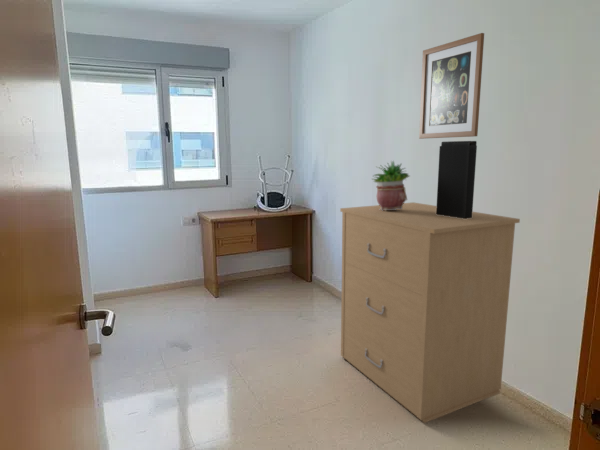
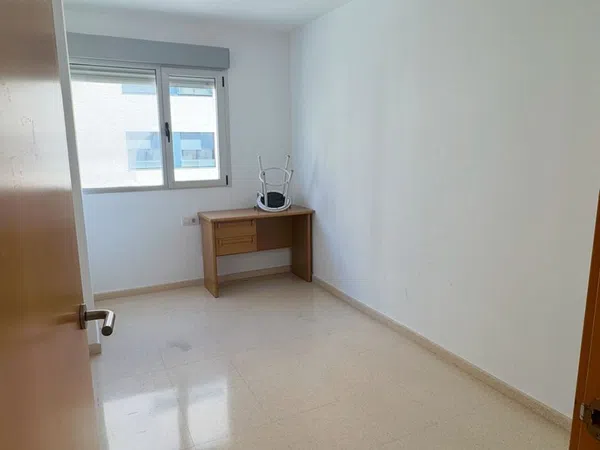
- filing cabinet [339,201,521,424]
- wall art [418,32,485,140]
- potted plant [372,159,411,211]
- rifle magazine [436,140,478,219]
